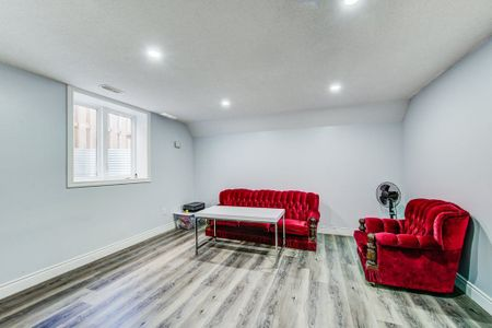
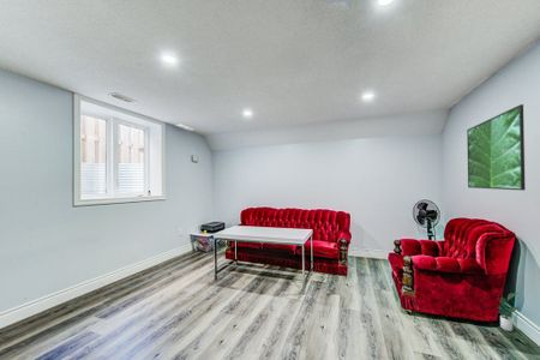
+ potted plant [498,292,521,332]
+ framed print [466,103,527,192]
